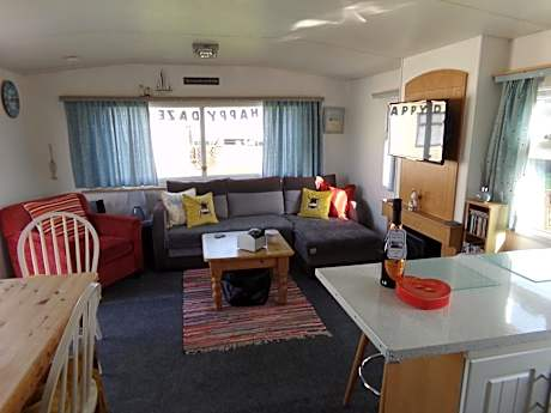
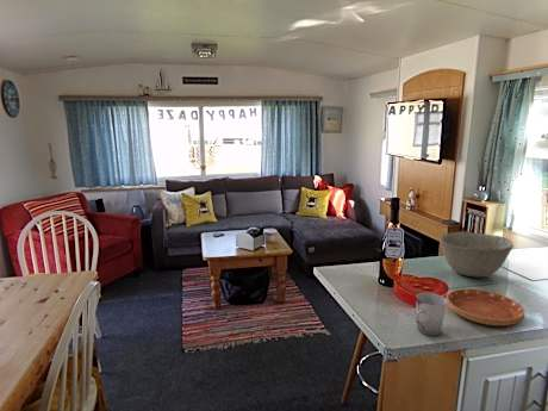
+ bowl [438,231,515,279]
+ saucer [446,288,525,328]
+ cup [415,292,448,336]
